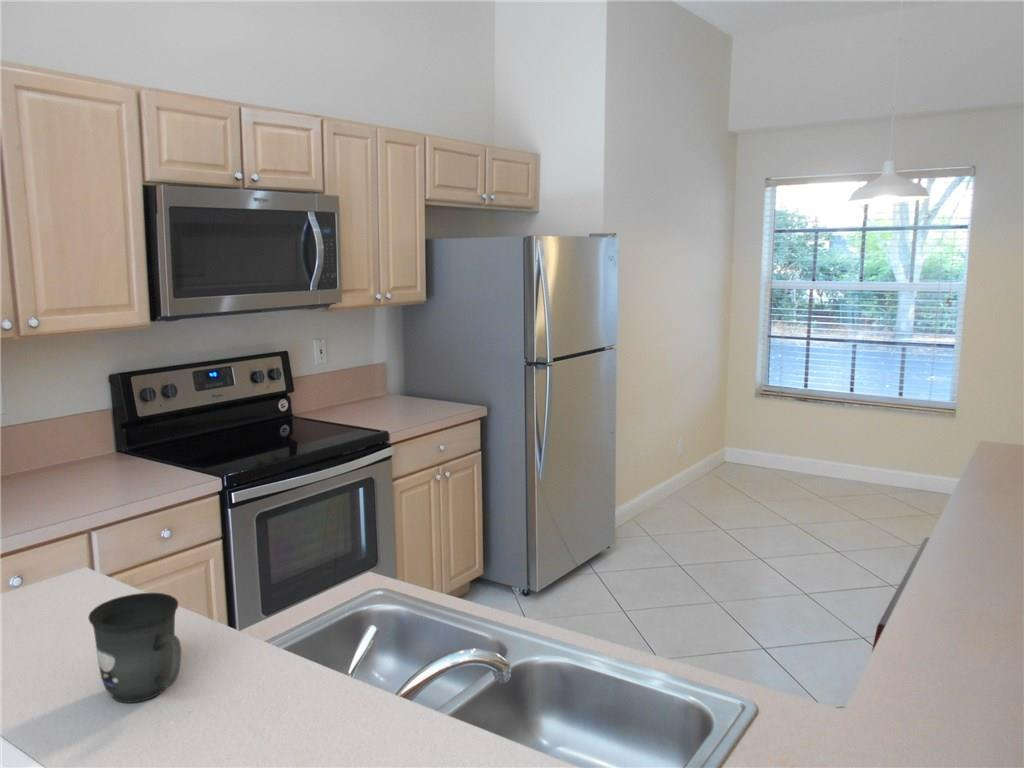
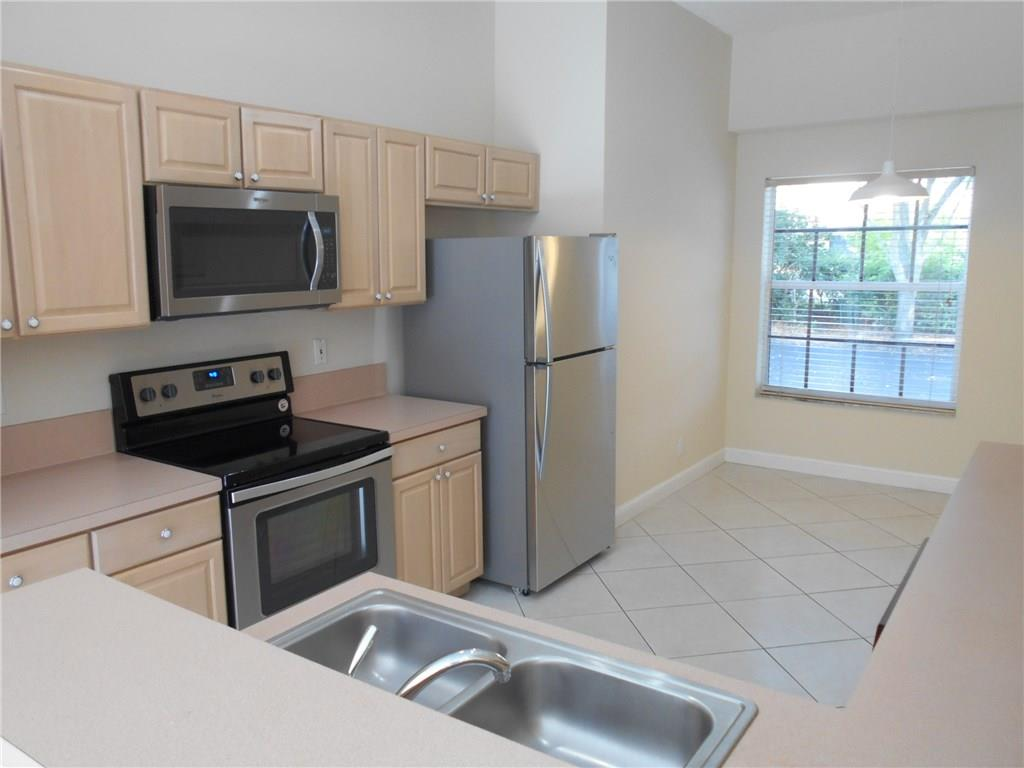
- mug [87,592,182,704]
